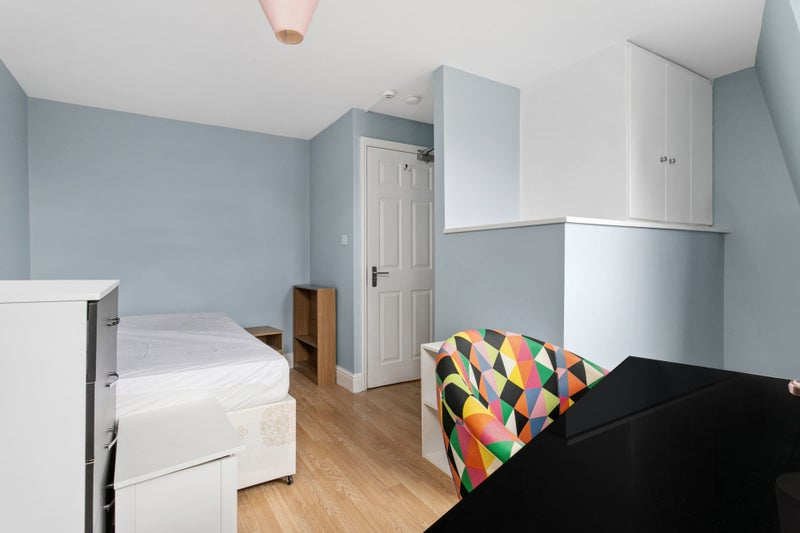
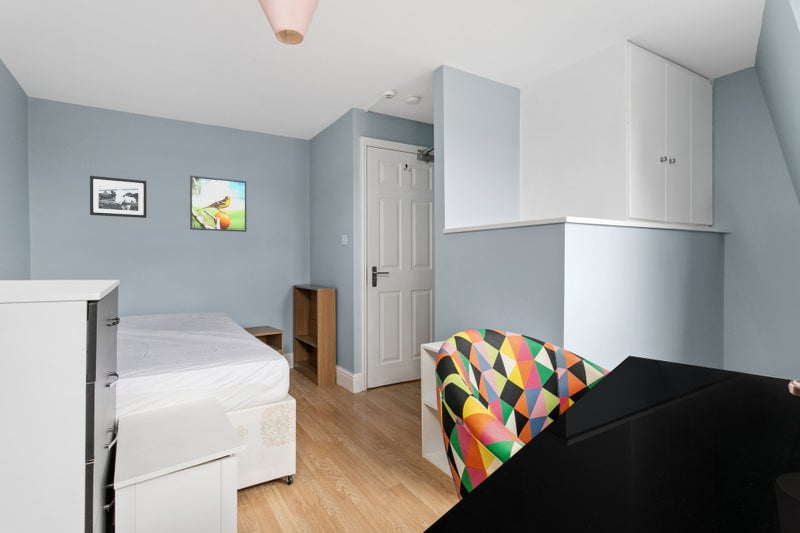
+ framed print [189,175,247,233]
+ picture frame [89,175,148,219]
